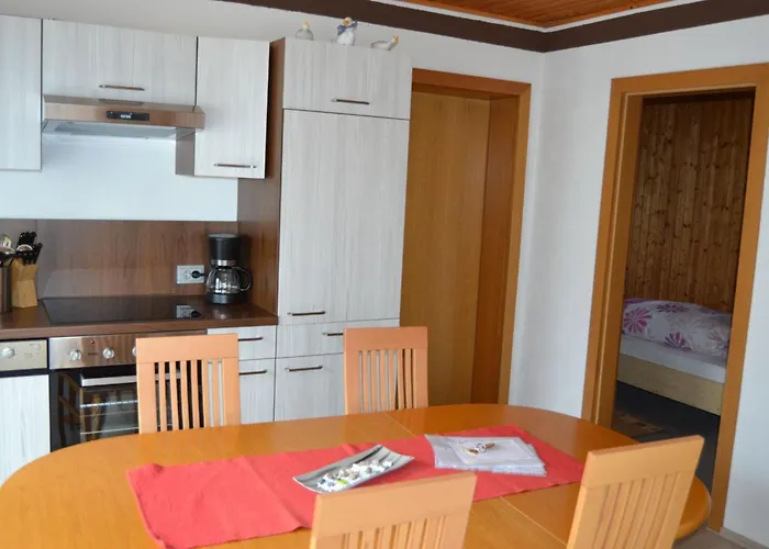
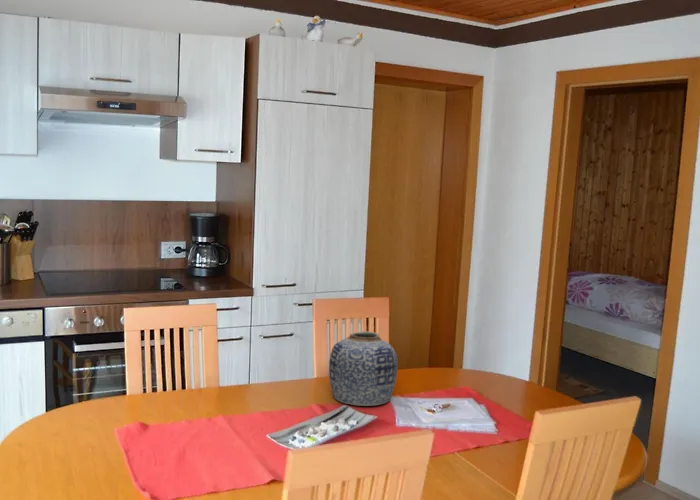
+ vase [328,330,399,407]
